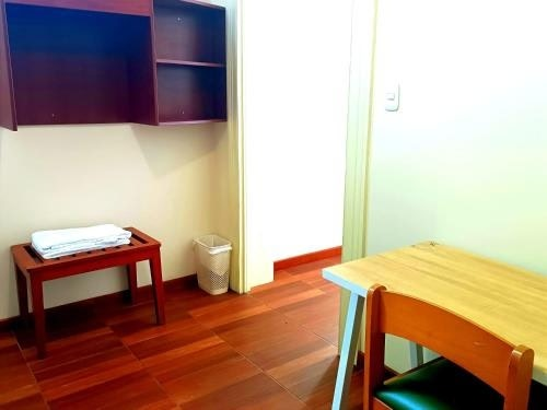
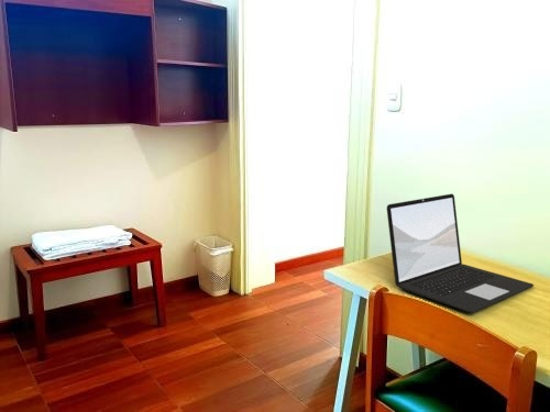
+ laptop [386,193,535,314]
